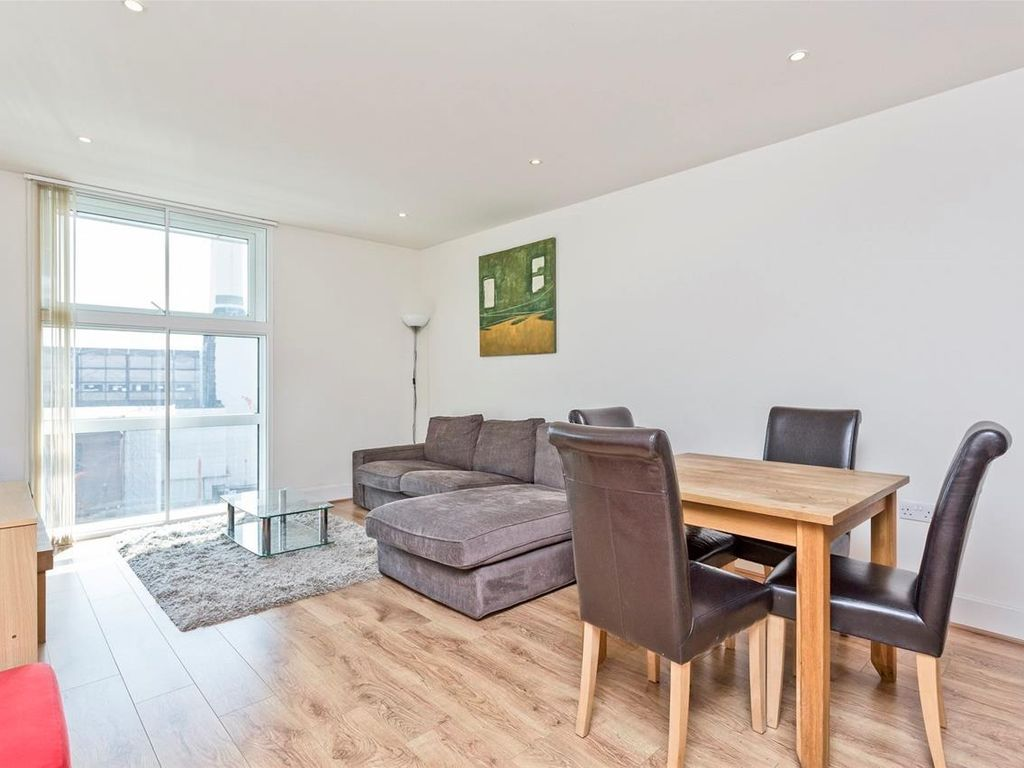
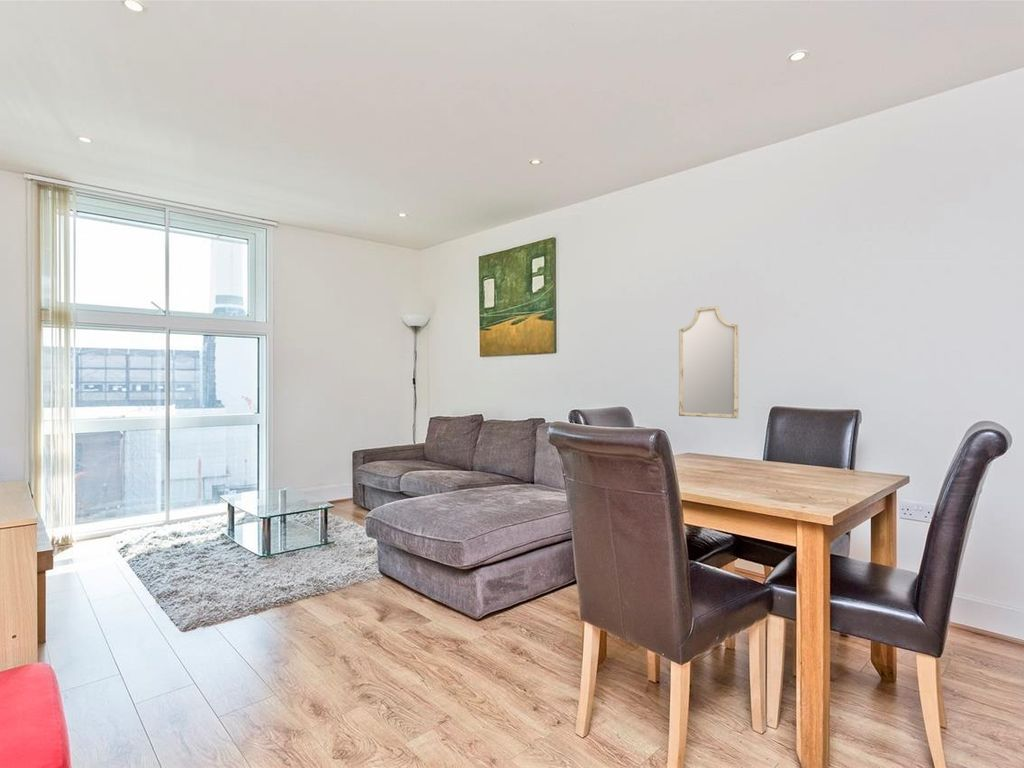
+ home mirror [678,305,740,420]
